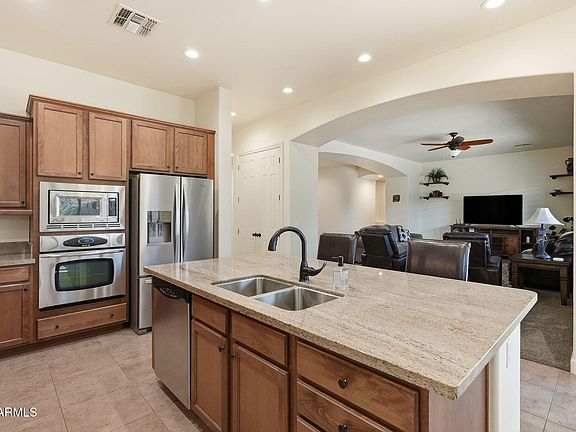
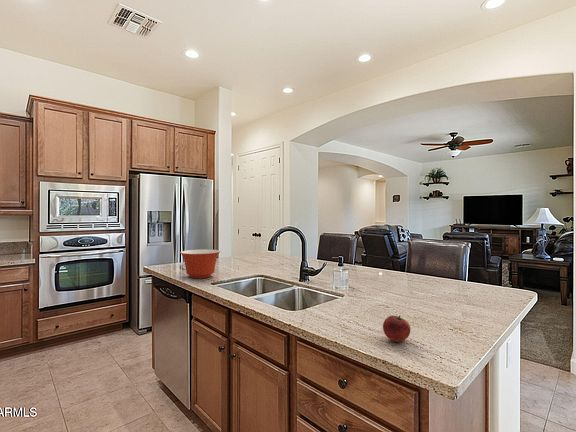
+ mixing bowl [179,249,221,279]
+ fruit [382,315,411,343]
